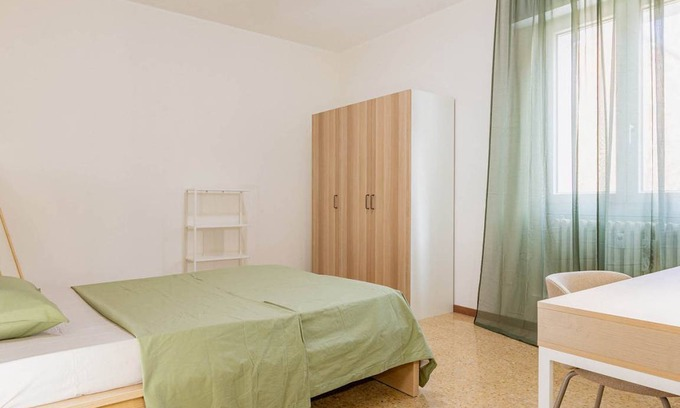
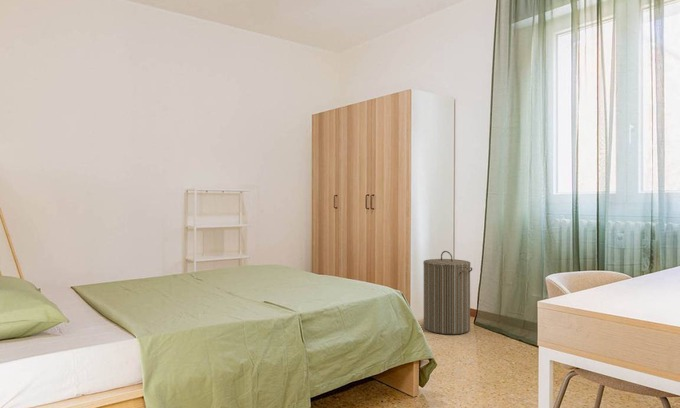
+ laundry hamper [422,250,473,335]
